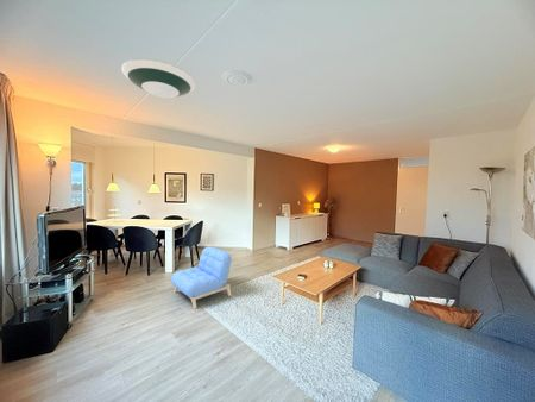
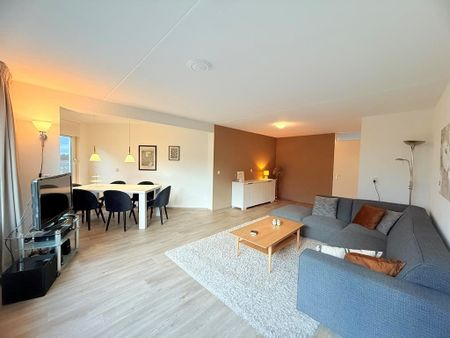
- armchair [170,245,233,310]
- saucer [120,58,197,99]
